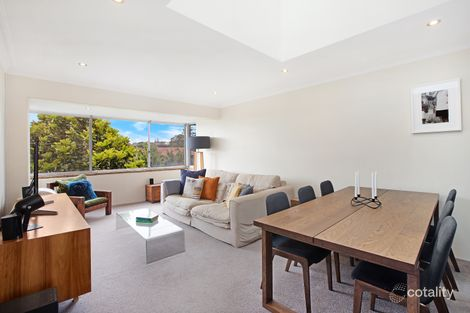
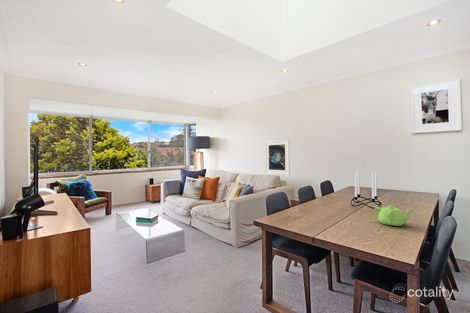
+ teapot [372,204,413,227]
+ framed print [264,139,291,176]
